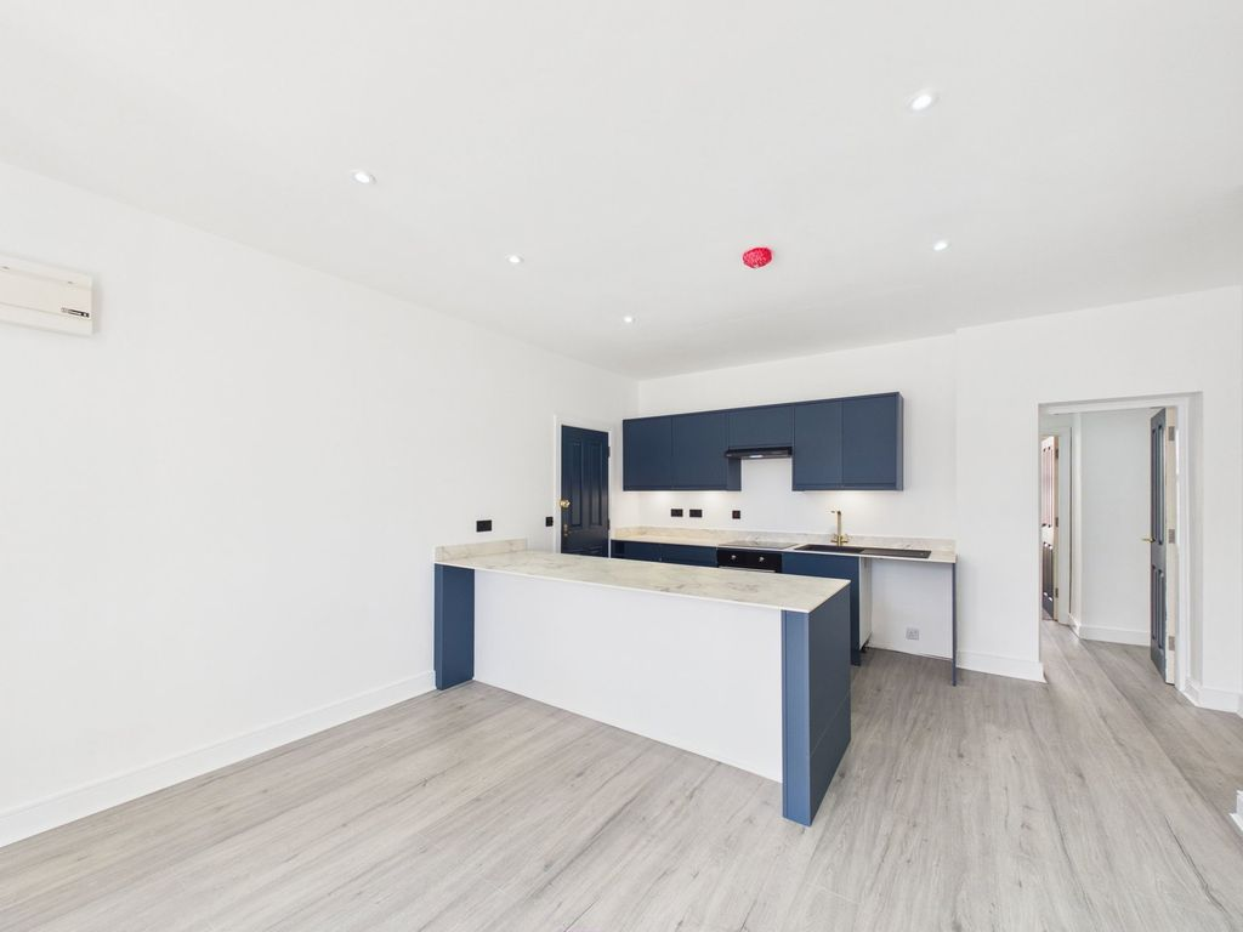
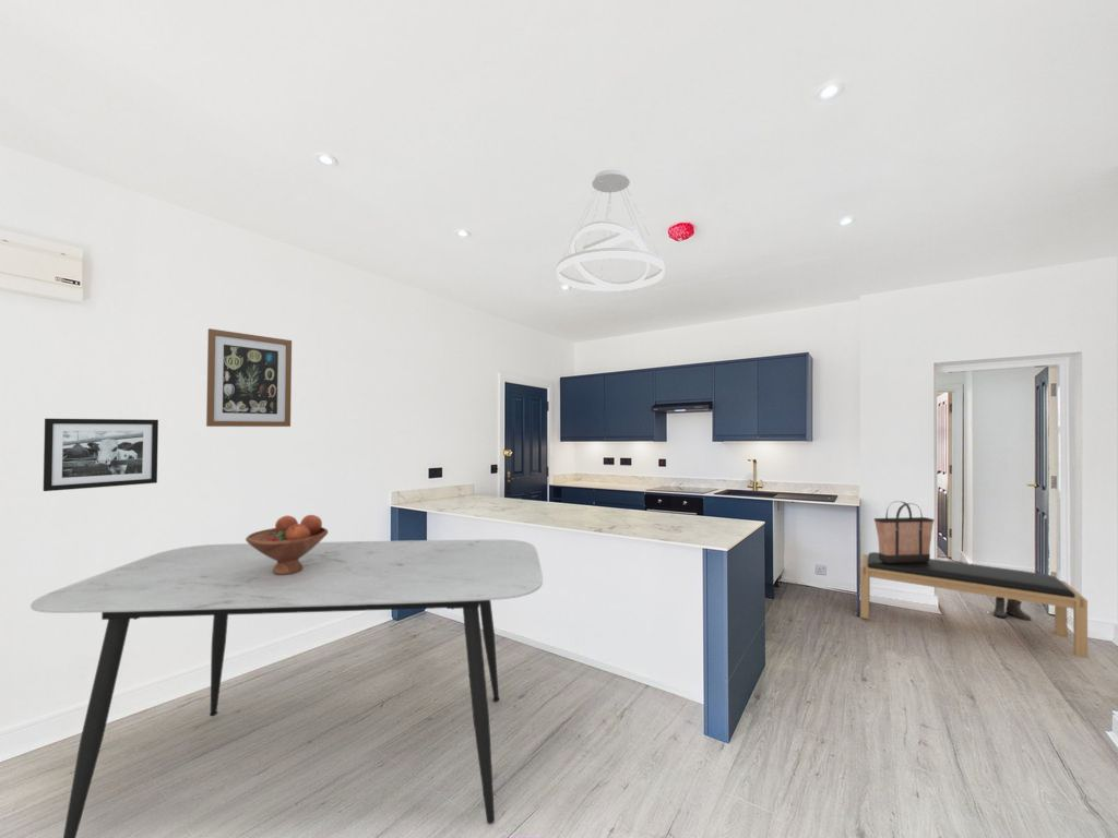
+ wall art [205,327,293,428]
+ shopping bag [873,500,935,563]
+ fruit bowl [245,514,330,575]
+ bench [859,551,1089,659]
+ dining table [29,539,544,838]
+ boots [990,597,1032,622]
+ pendant light [556,168,666,292]
+ picture frame [43,418,159,492]
